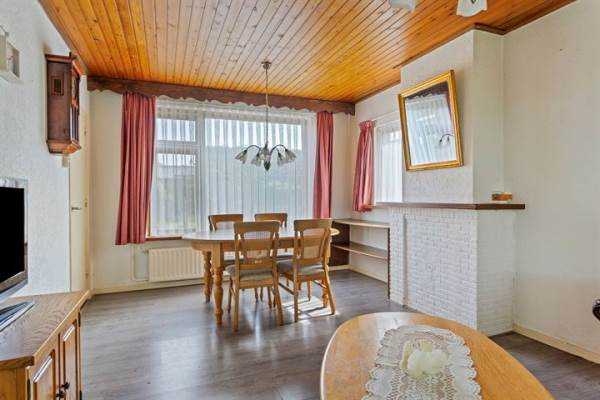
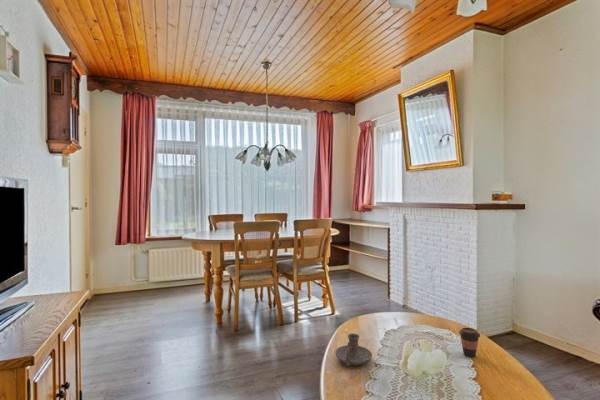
+ coffee cup [458,327,481,358]
+ candle holder [334,333,373,367]
